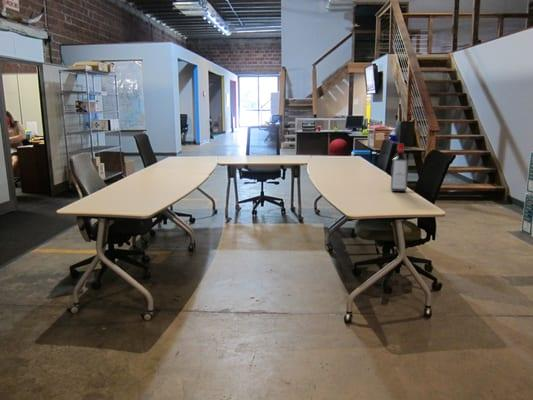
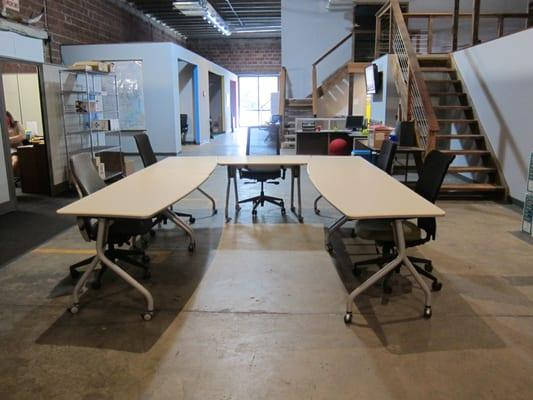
- liquor bottle [390,143,409,193]
